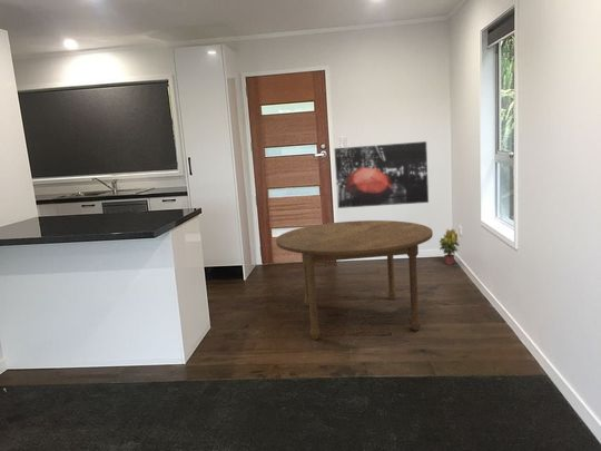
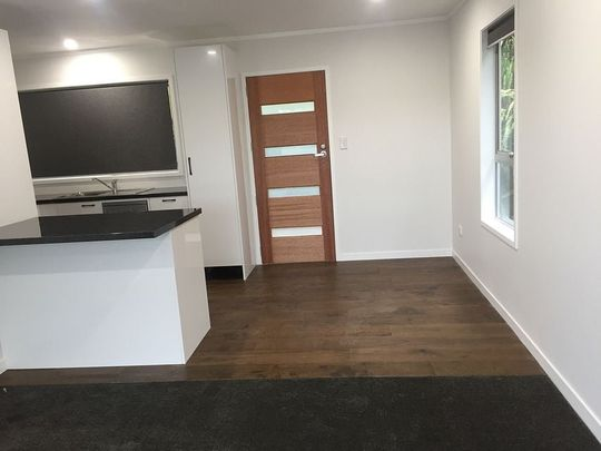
- dining table [275,219,434,341]
- potted plant [439,228,461,266]
- wall art [334,140,430,209]
